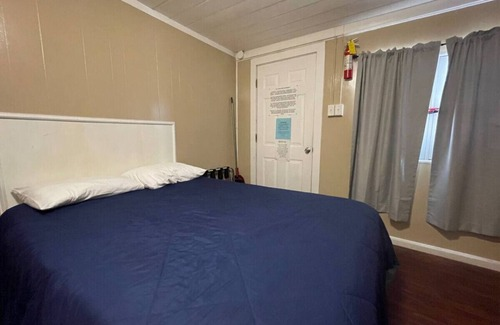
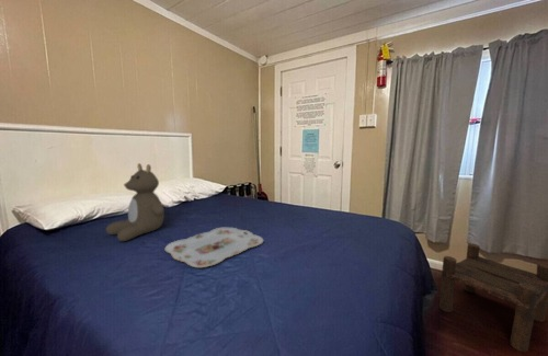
+ stool [438,242,548,353]
+ serving tray [163,227,264,268]
+ teddy bear [105,162,165,242]
